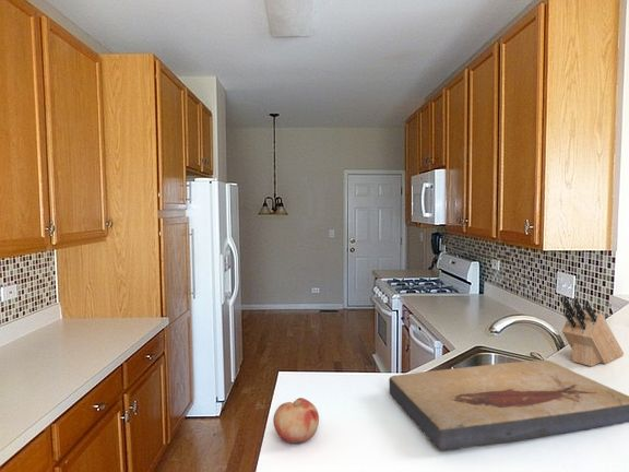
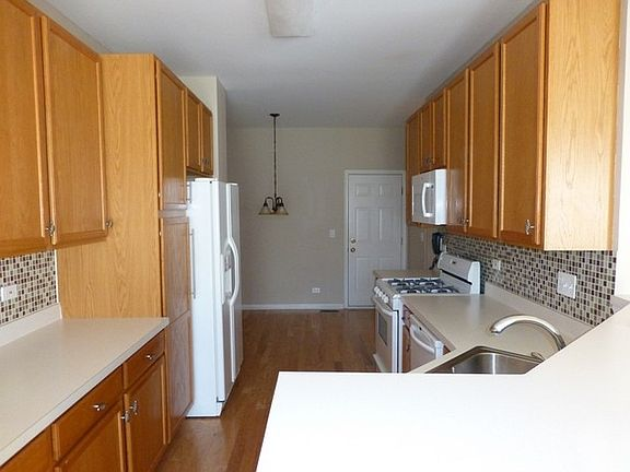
- knife block [561,295,625,367]
- fruit [272,397,320,444]
- fish fossil [388,359,629,451]
